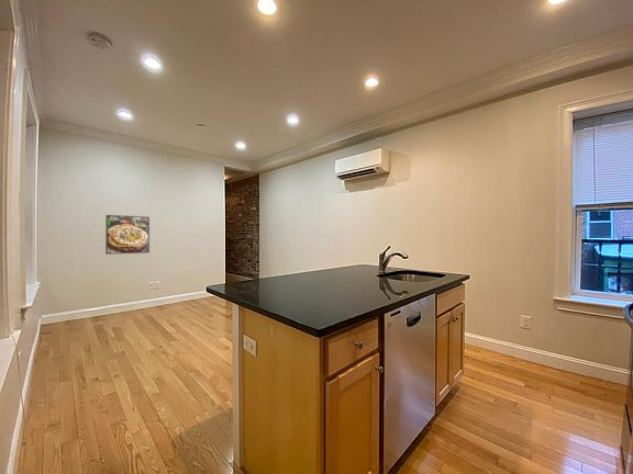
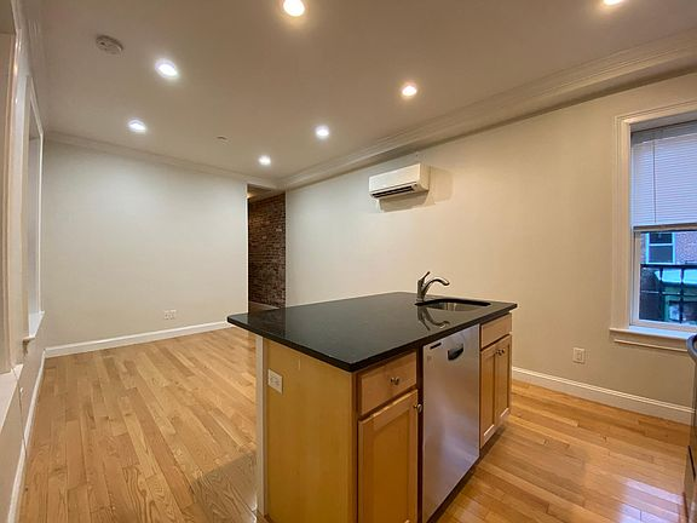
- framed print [104,214,151,256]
